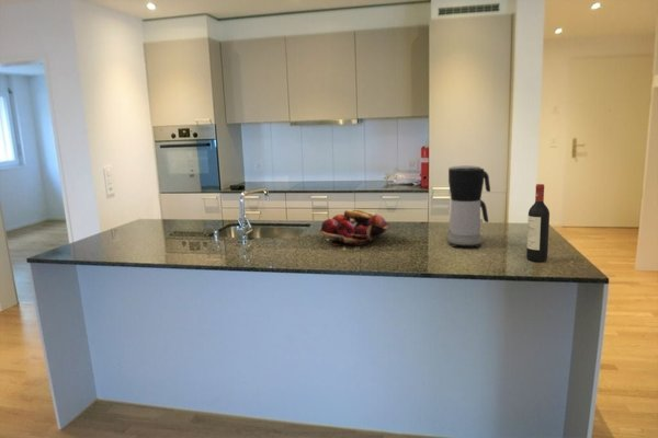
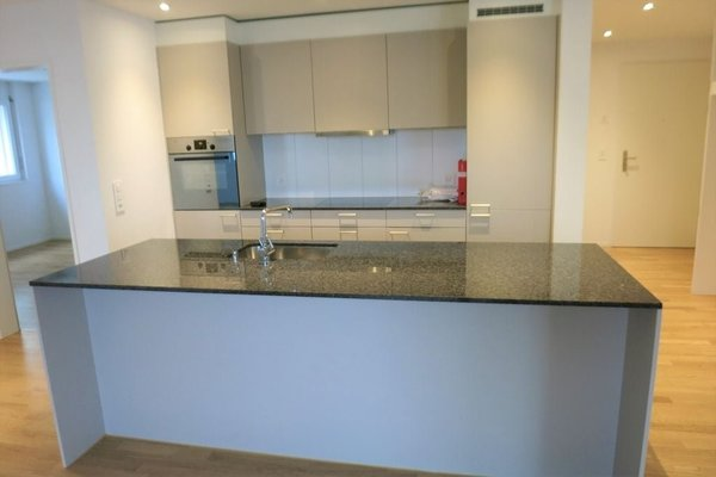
- fruit basket [318,209,390,246]
- wine bottle [525,183,551,263]
- coffee maker [446,164,491,249]
